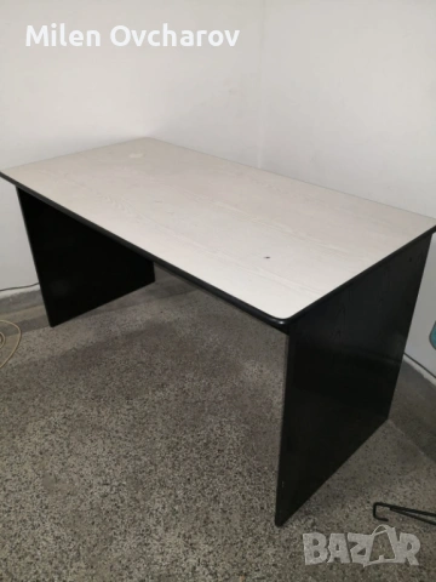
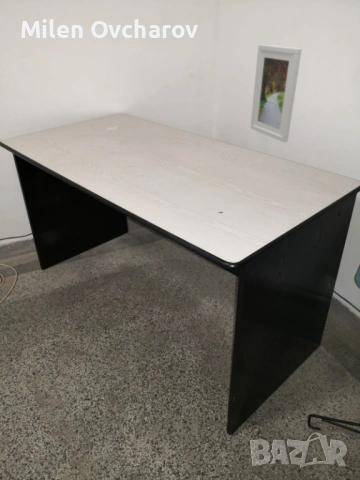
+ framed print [250,43,303,143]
